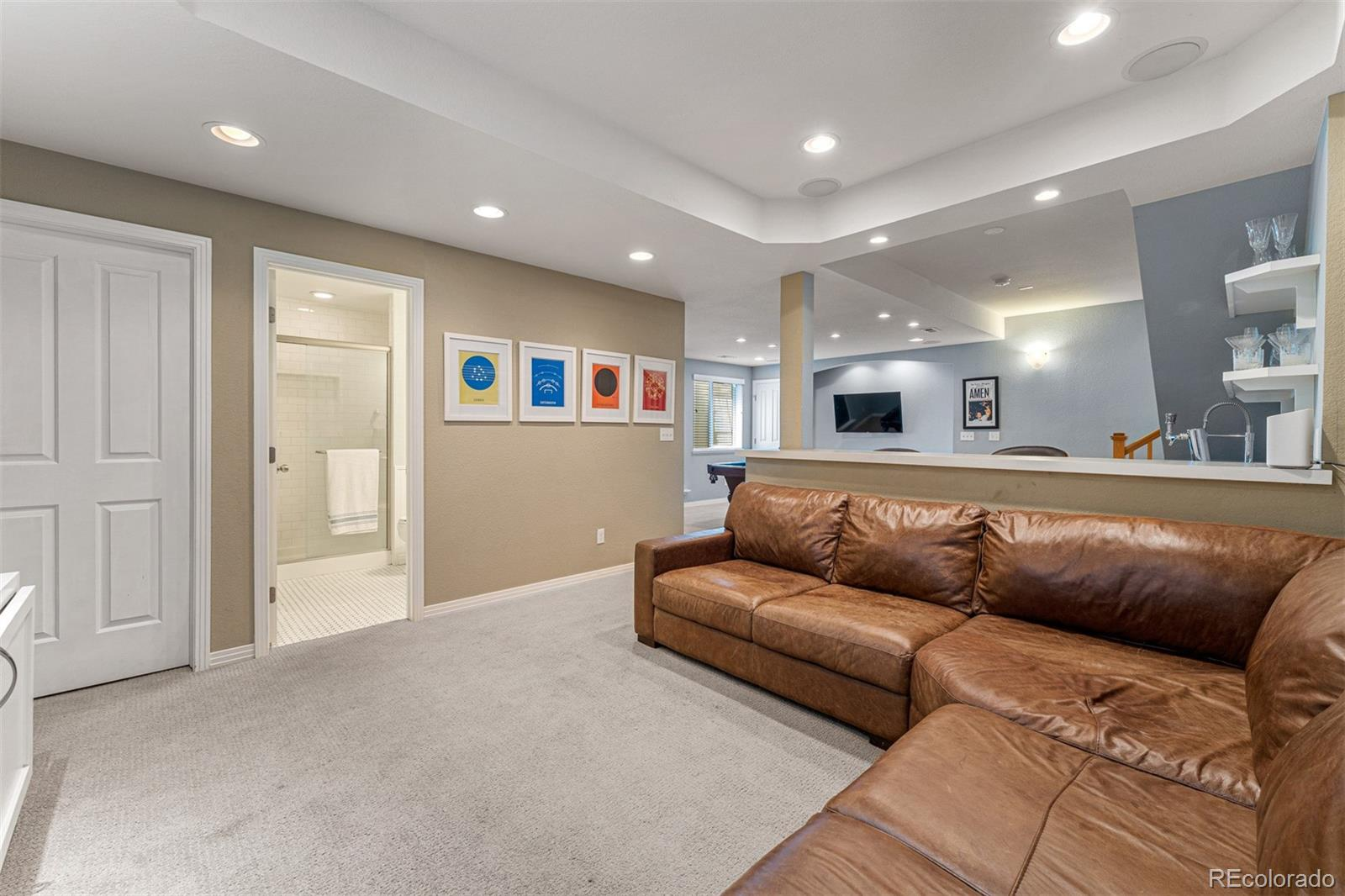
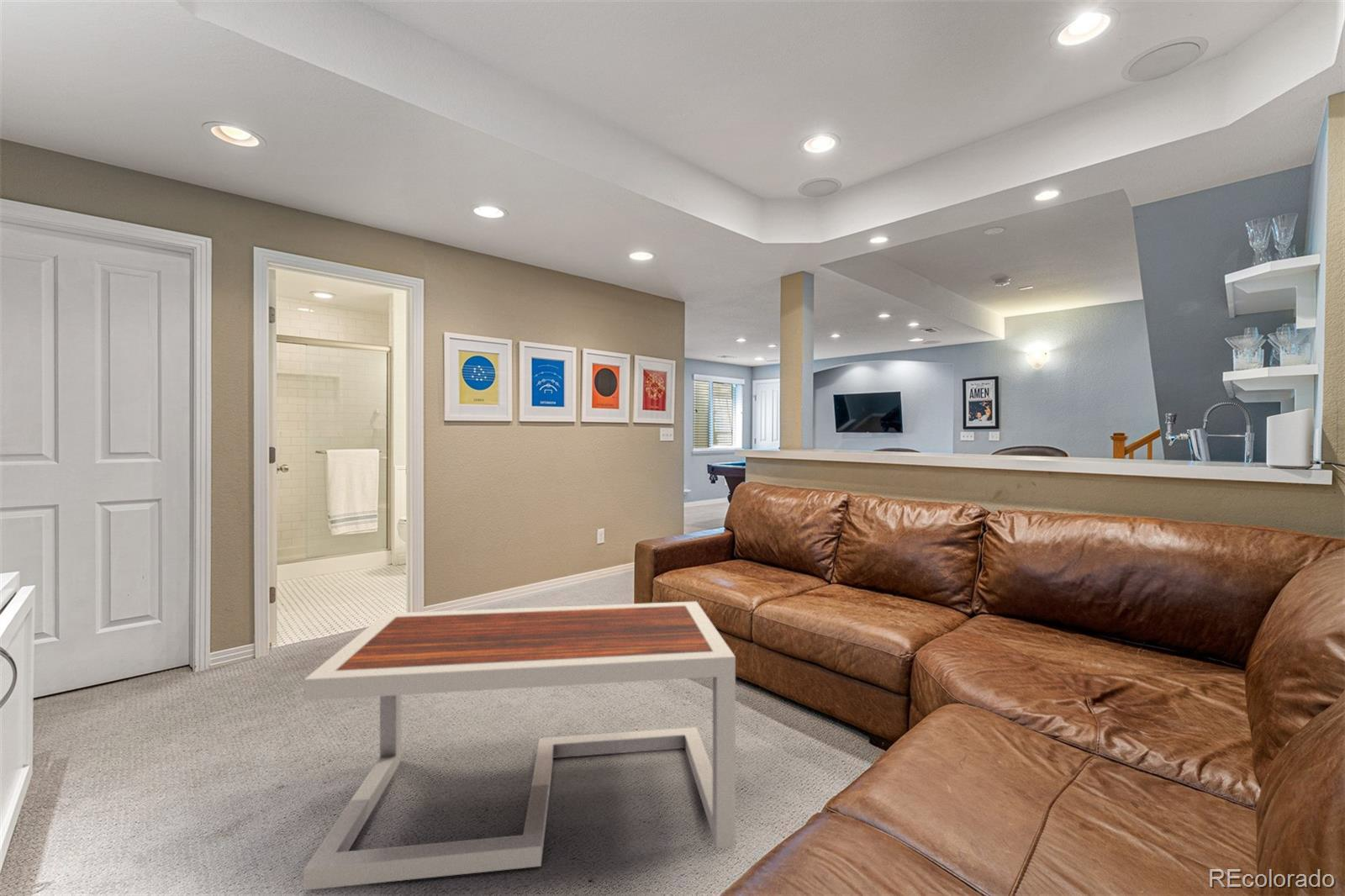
+ coffee table [303,600,736,891]
